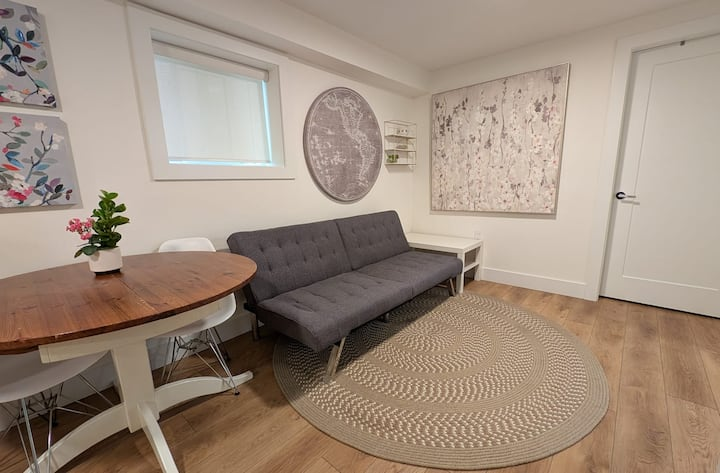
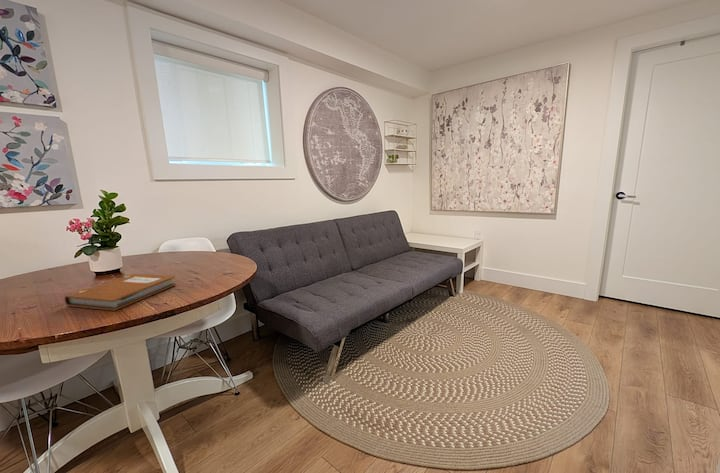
+ notebook [64,273,177,312]
